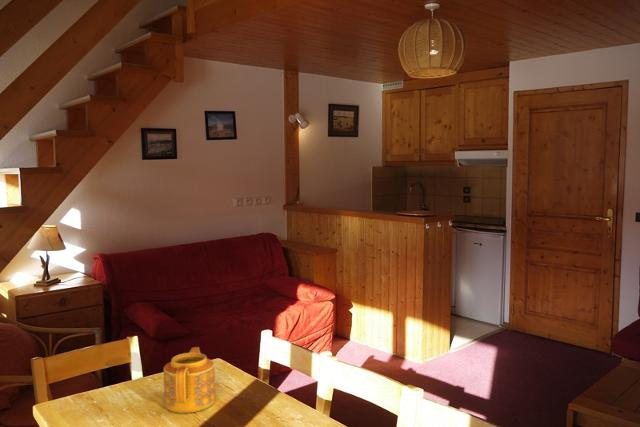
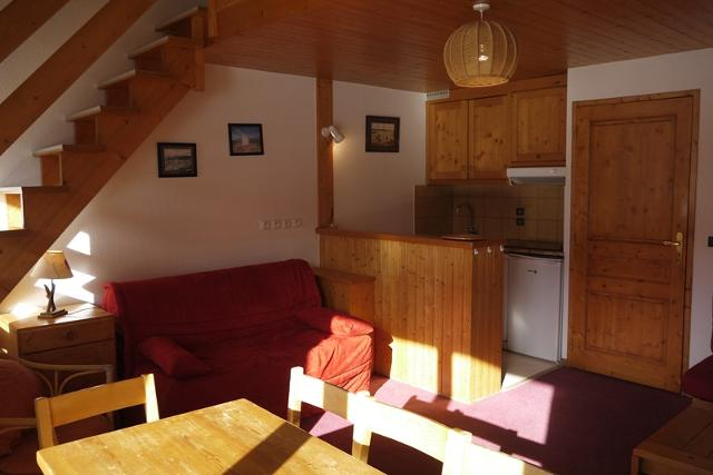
- teapot [163,346,216,414]
